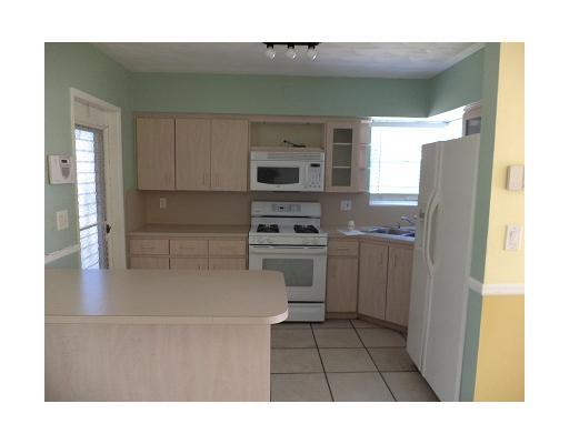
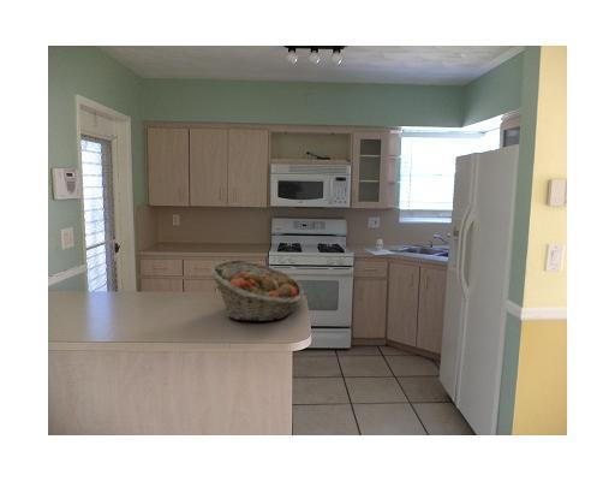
+ fruit basket [208,259,305,322]
